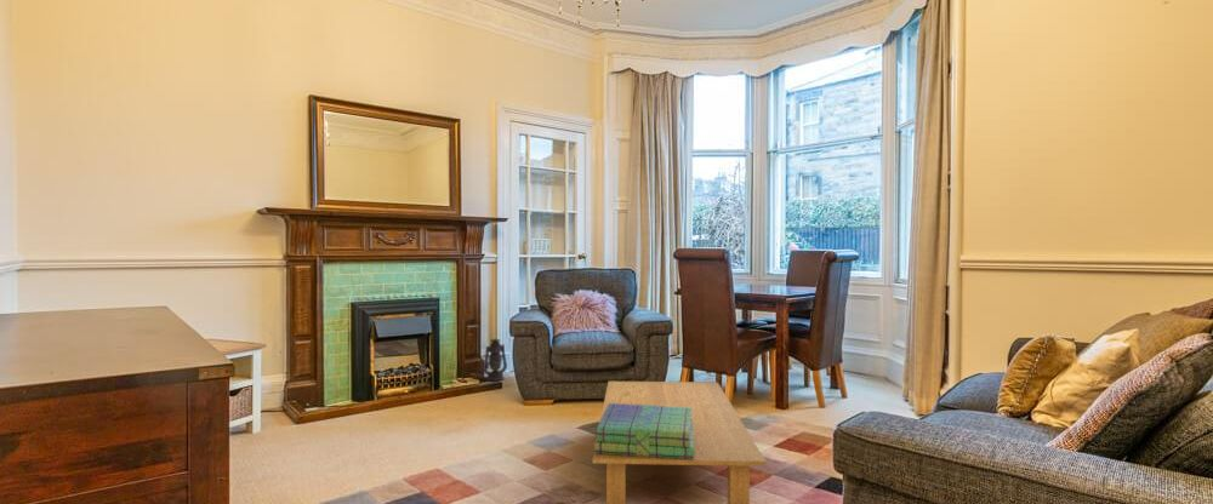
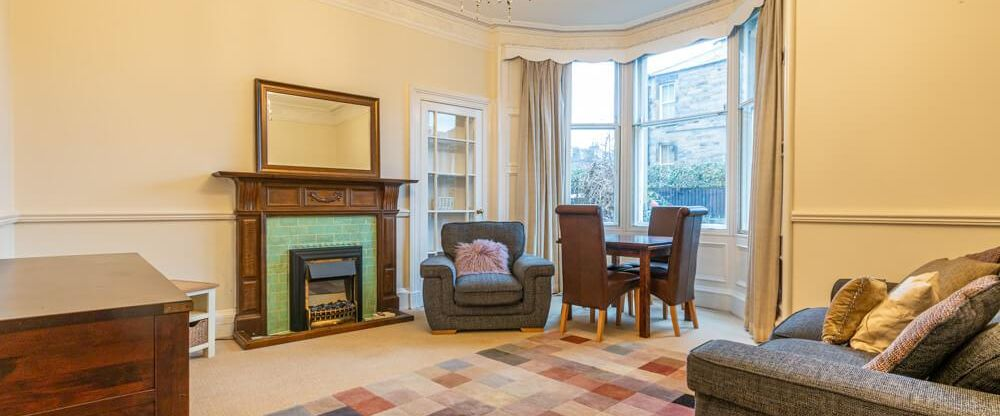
- stack of books [593,403,694,459]
- coffee table [592,380,768,504]
- lantern [482,338,508,382]
